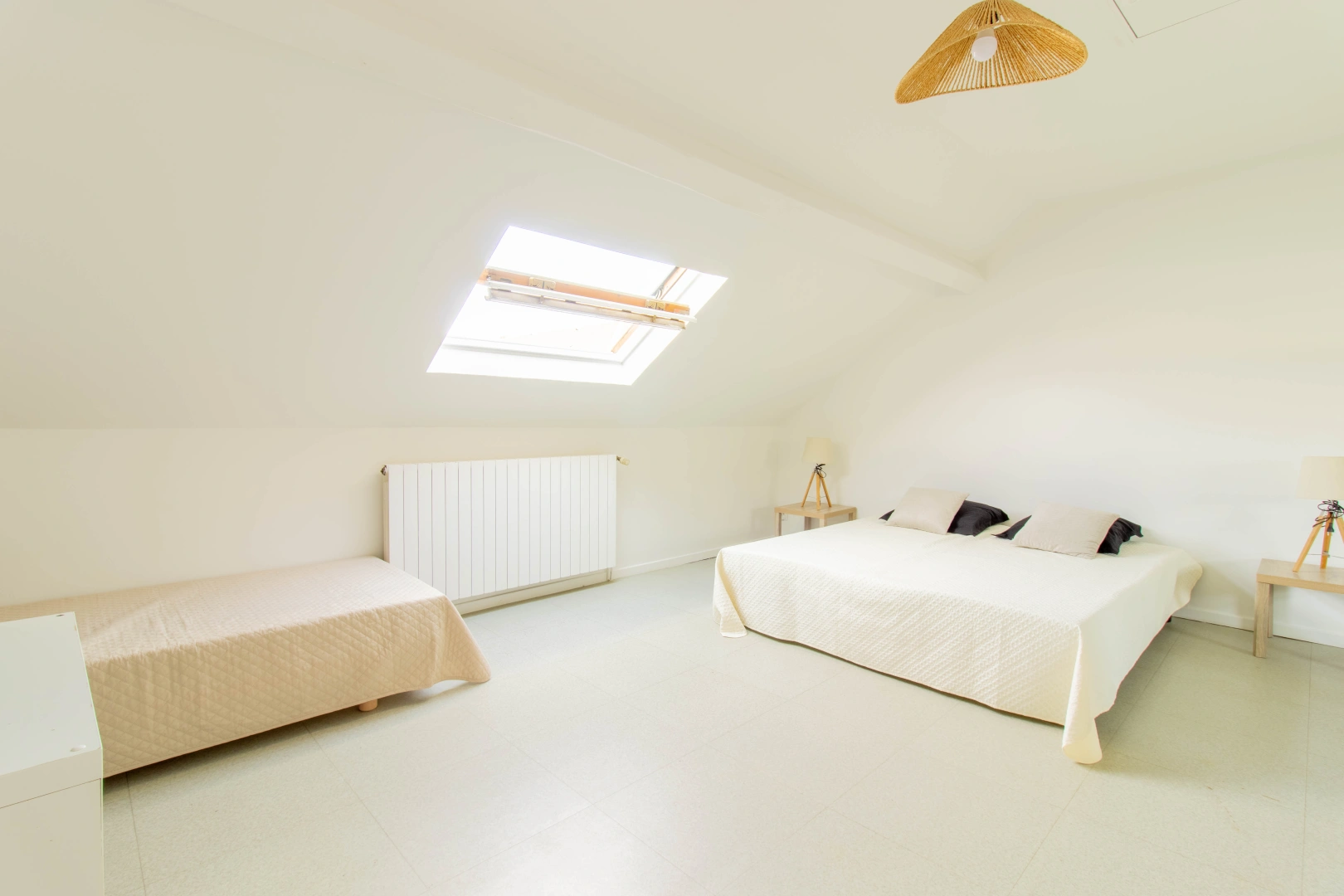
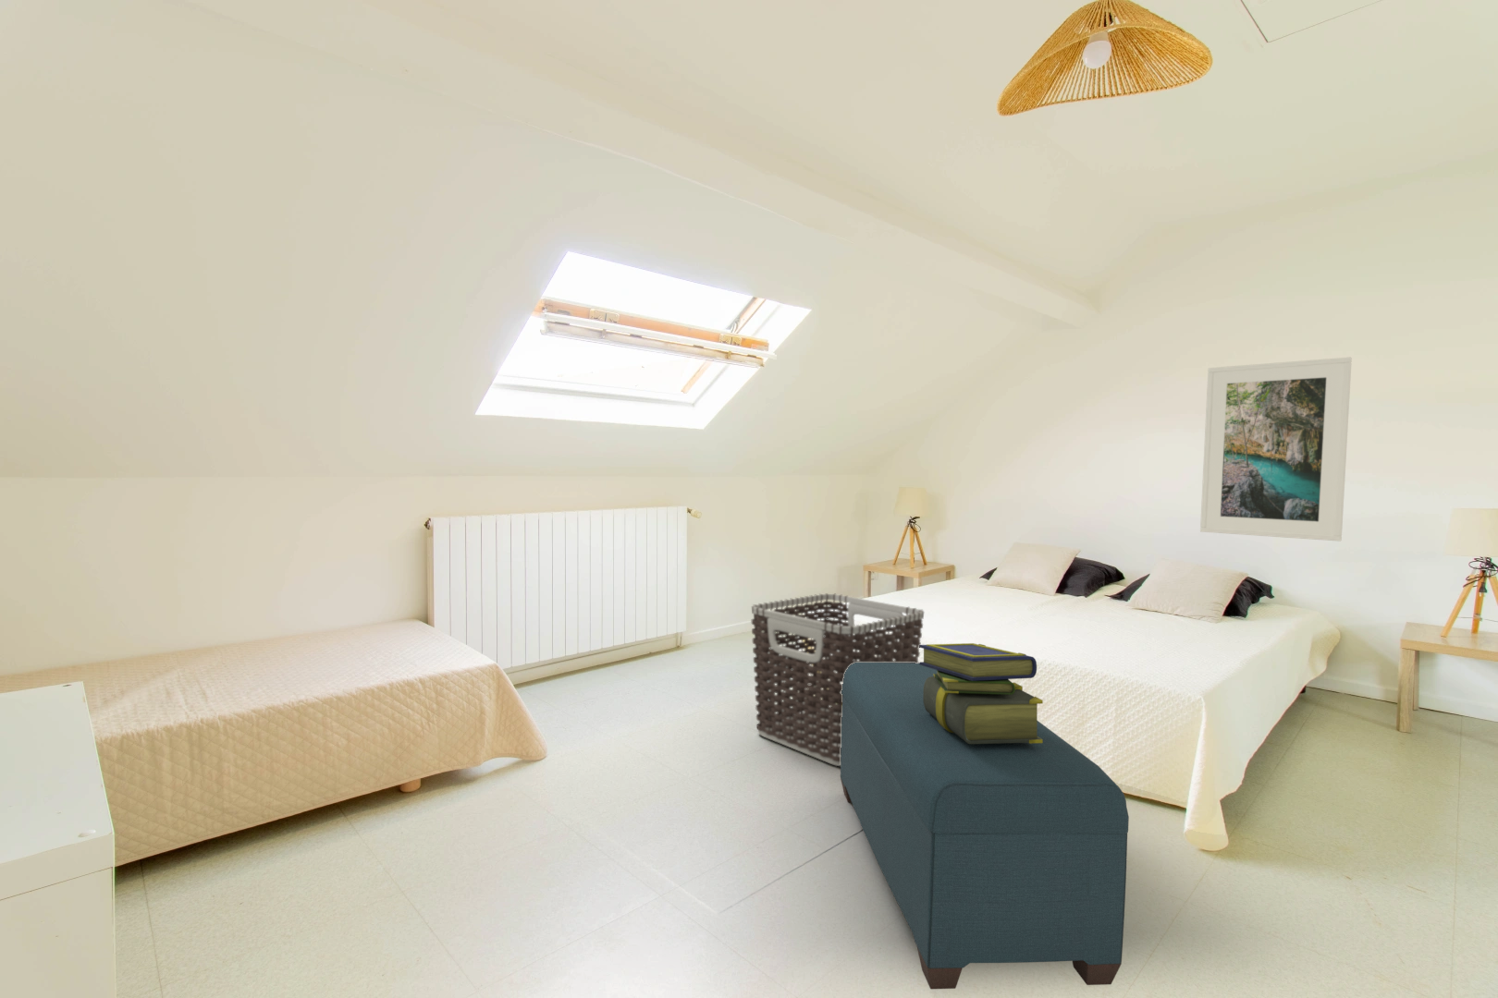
+ bench [839,663,1130,990]
+ clothes hamper [751,593,925,767]
+ stack of books [918,643,1044,744]
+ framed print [1199,356,1353,542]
